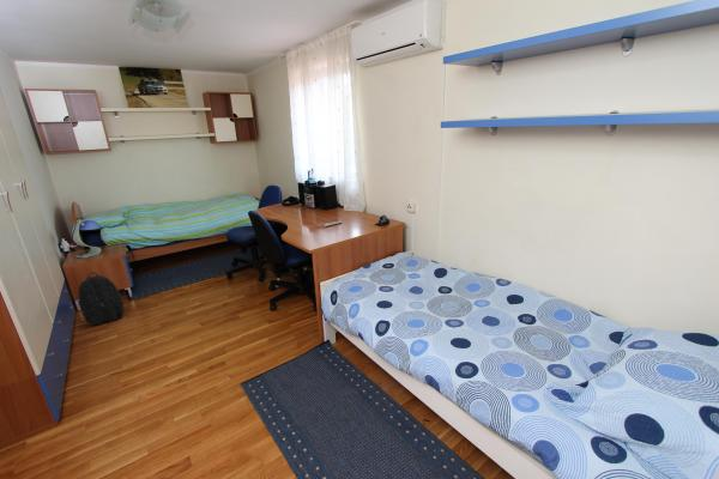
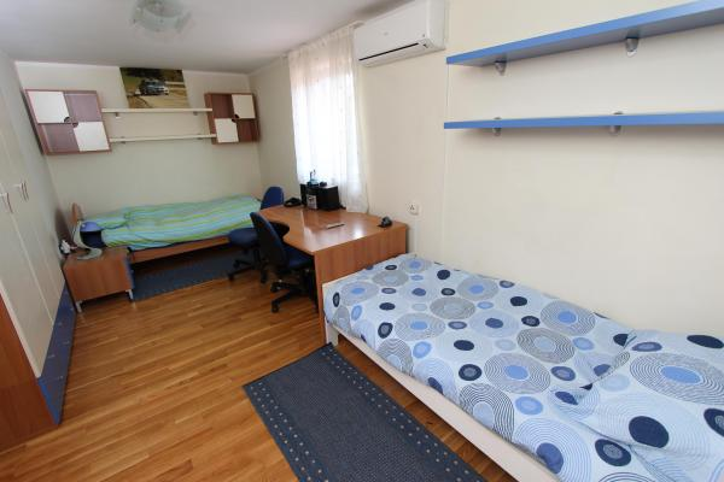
- backpack [77,271,126,327]
